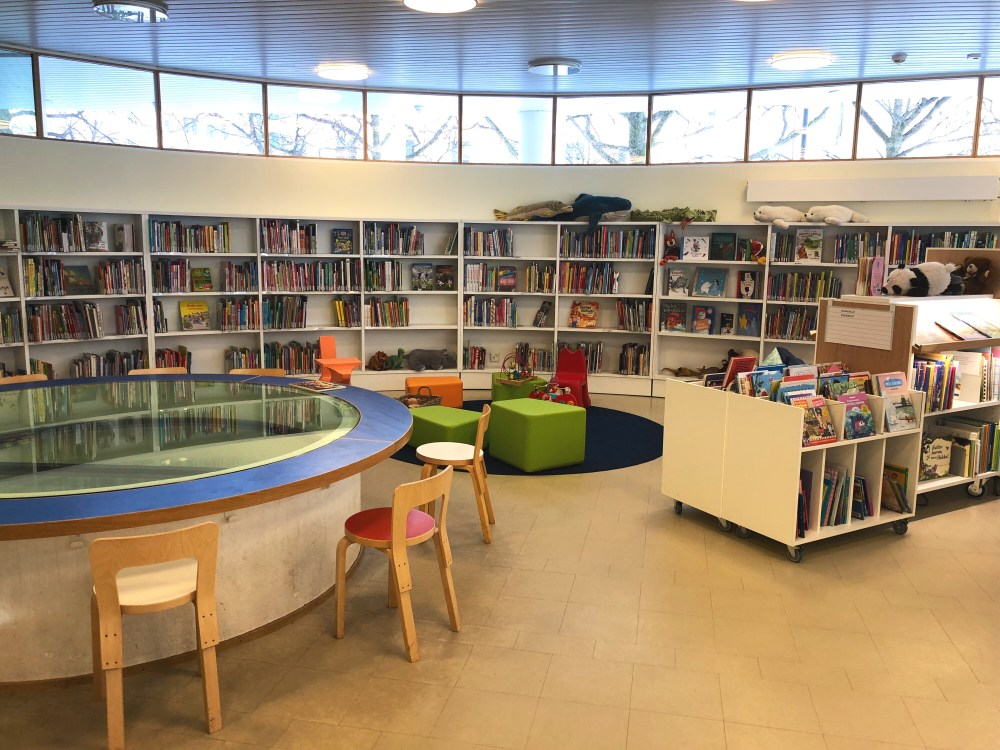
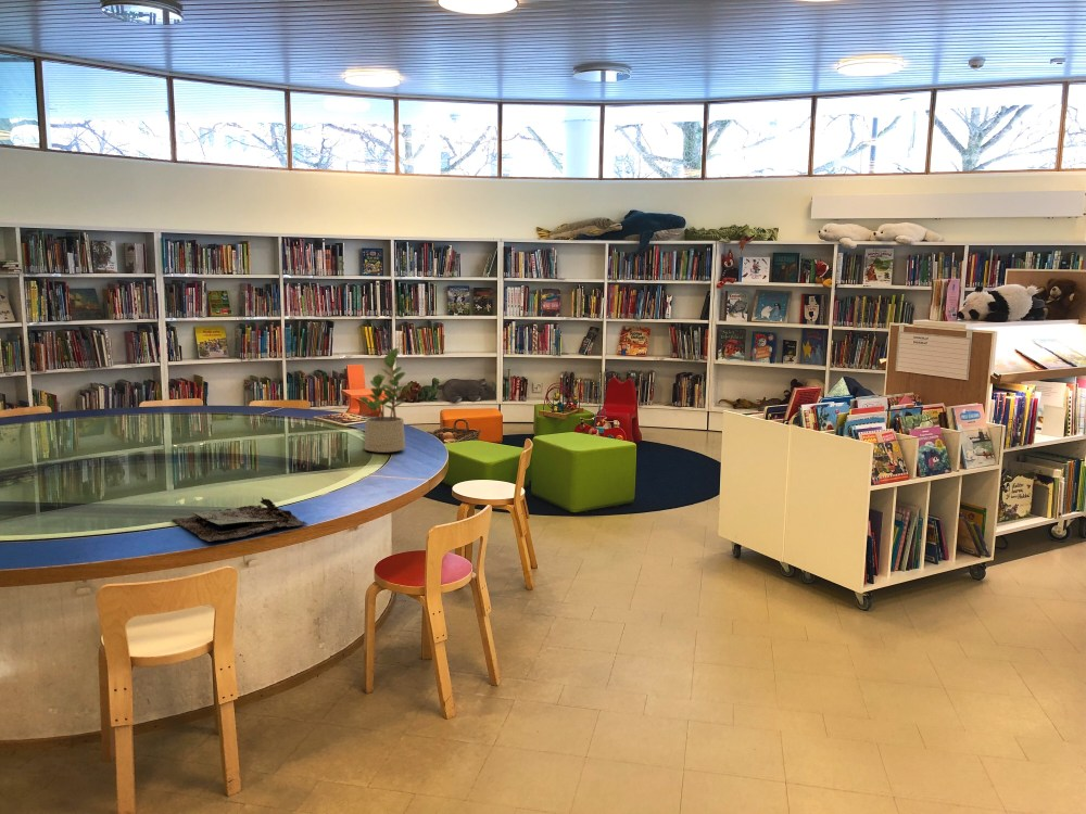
+ potted plant [357,347,414,454]
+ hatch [172,496,308,543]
